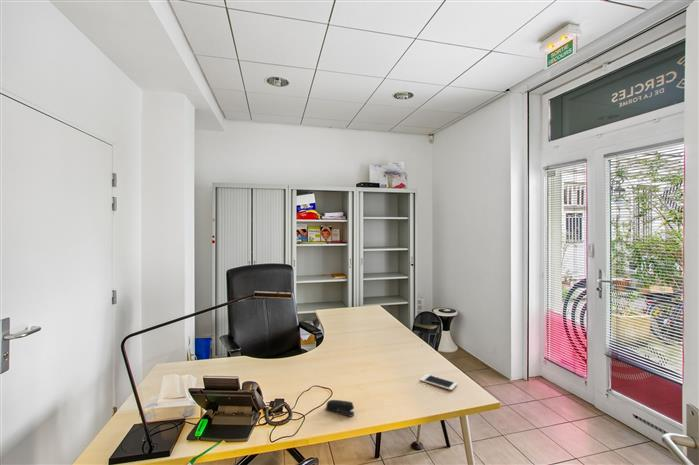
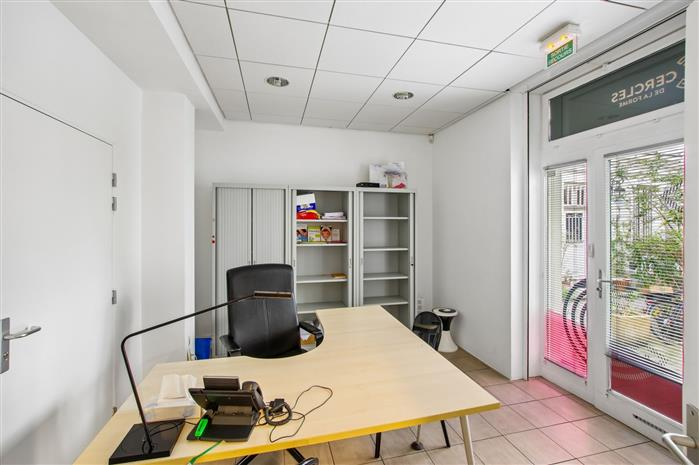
- stapler [324,399,355,417]
- cell phone [419,373,458,391]
